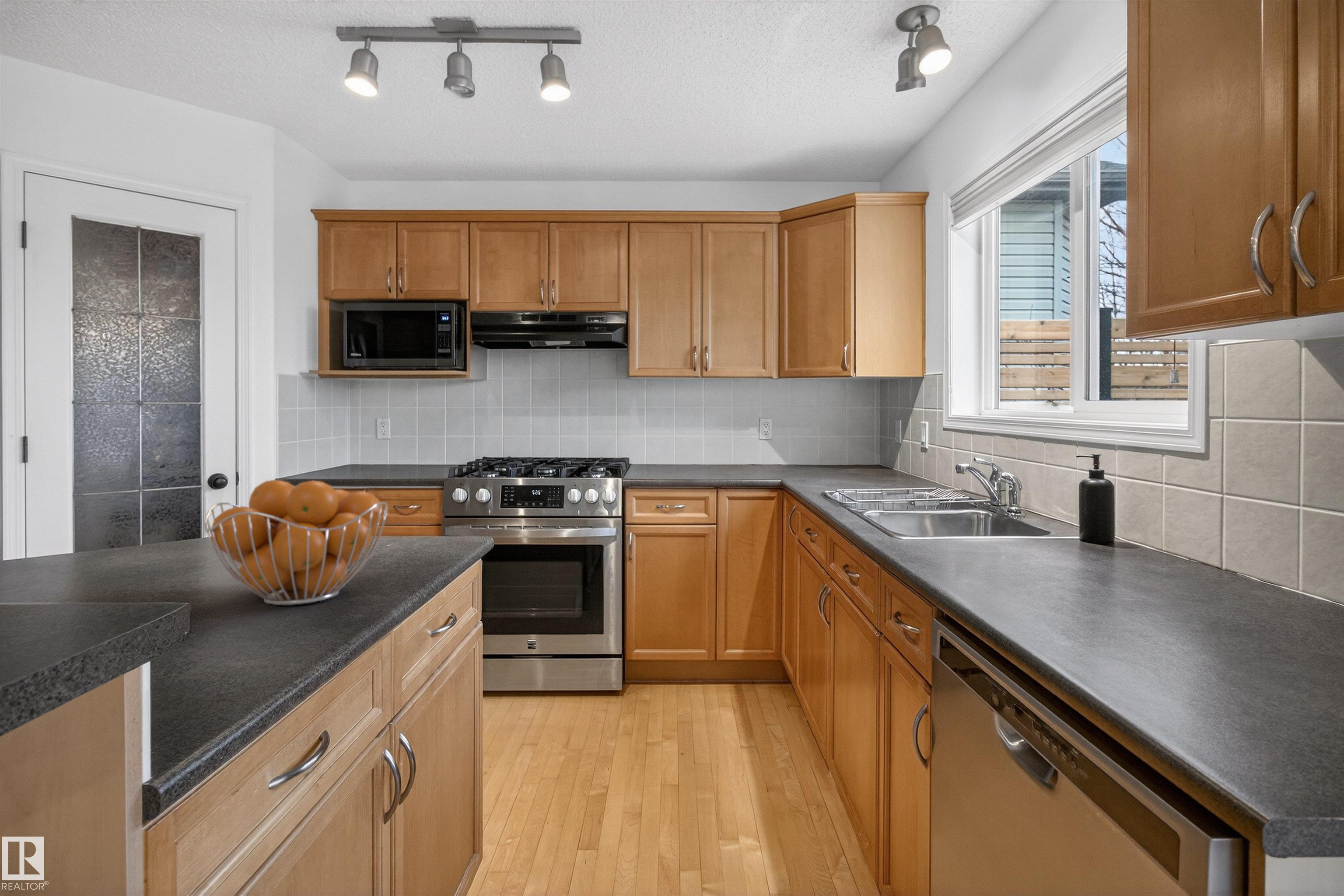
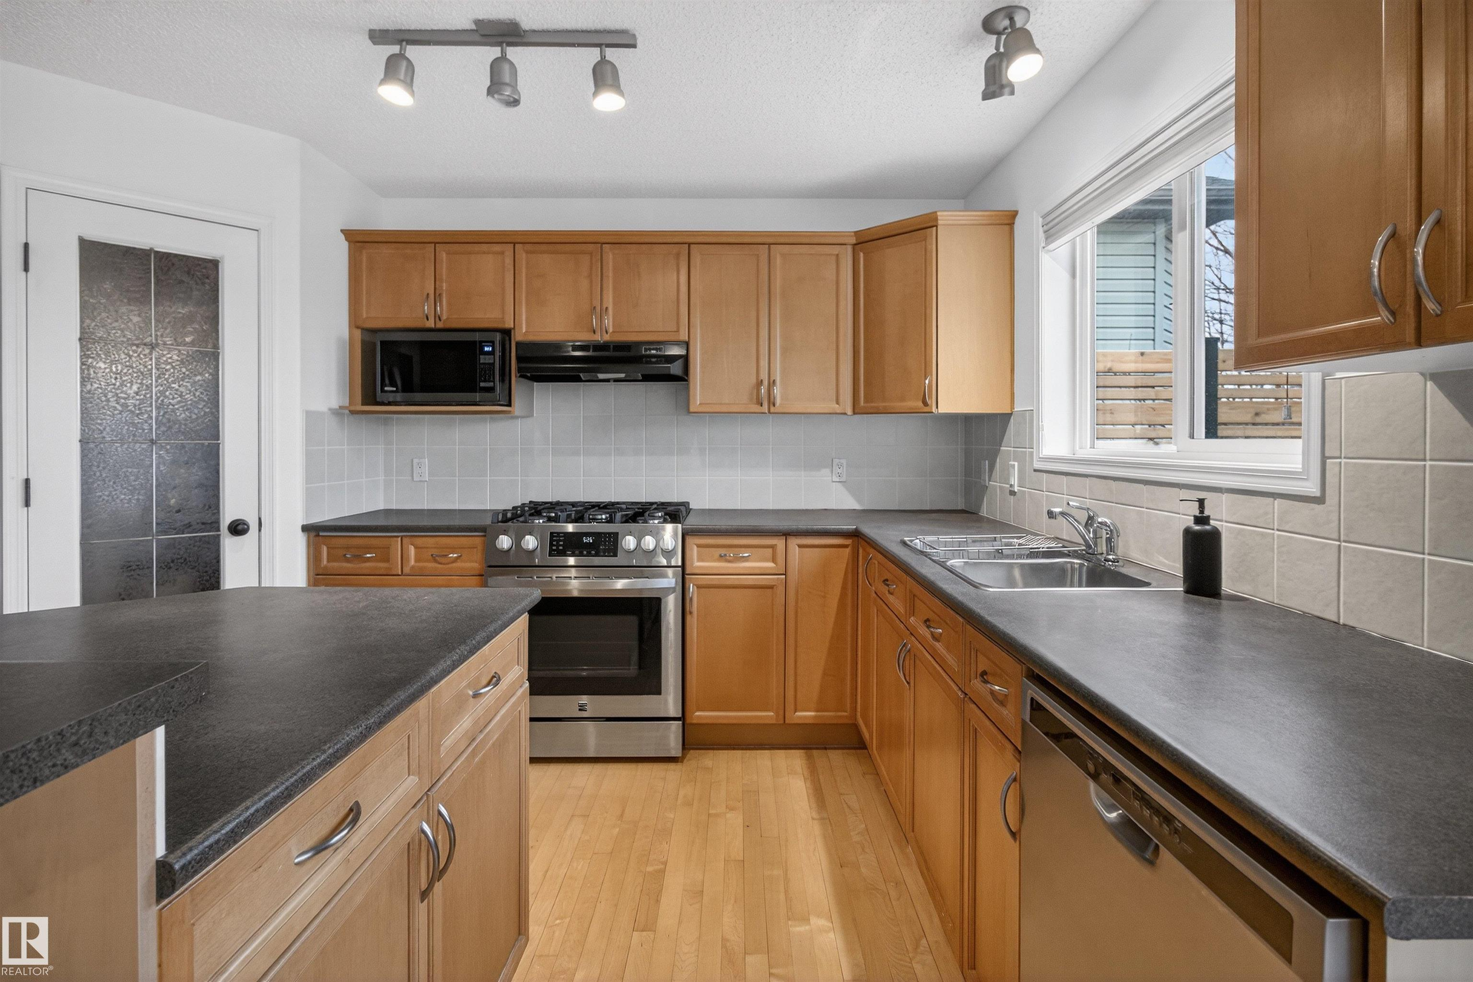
- fruit basket [204,479,388,606]
